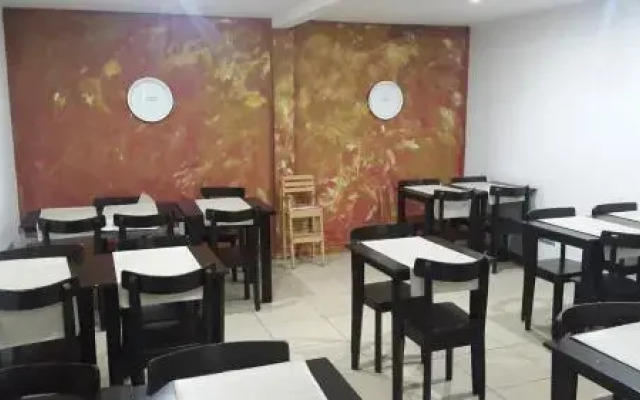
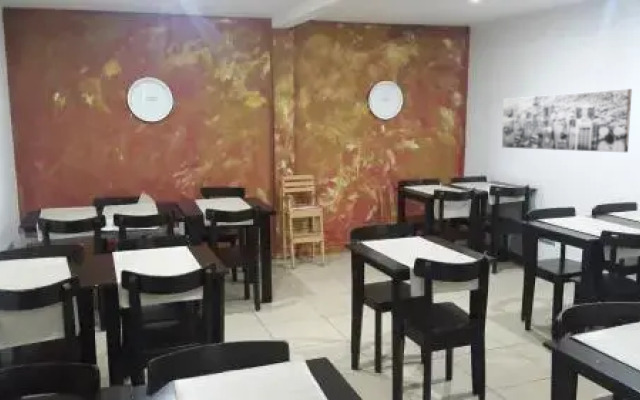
+ wall art [501,88,633,153]
